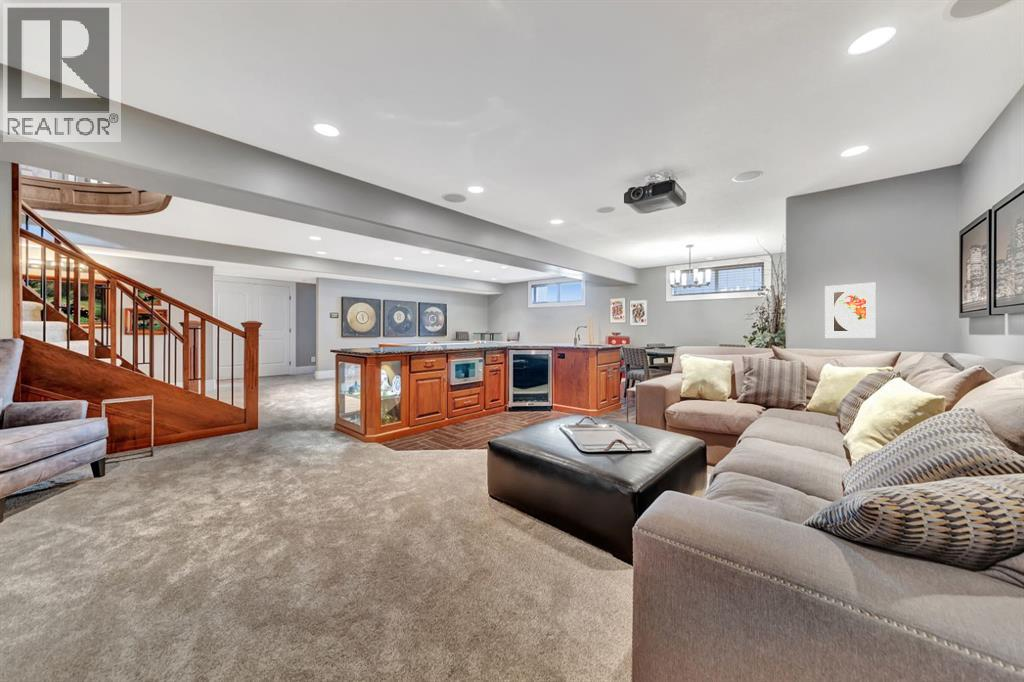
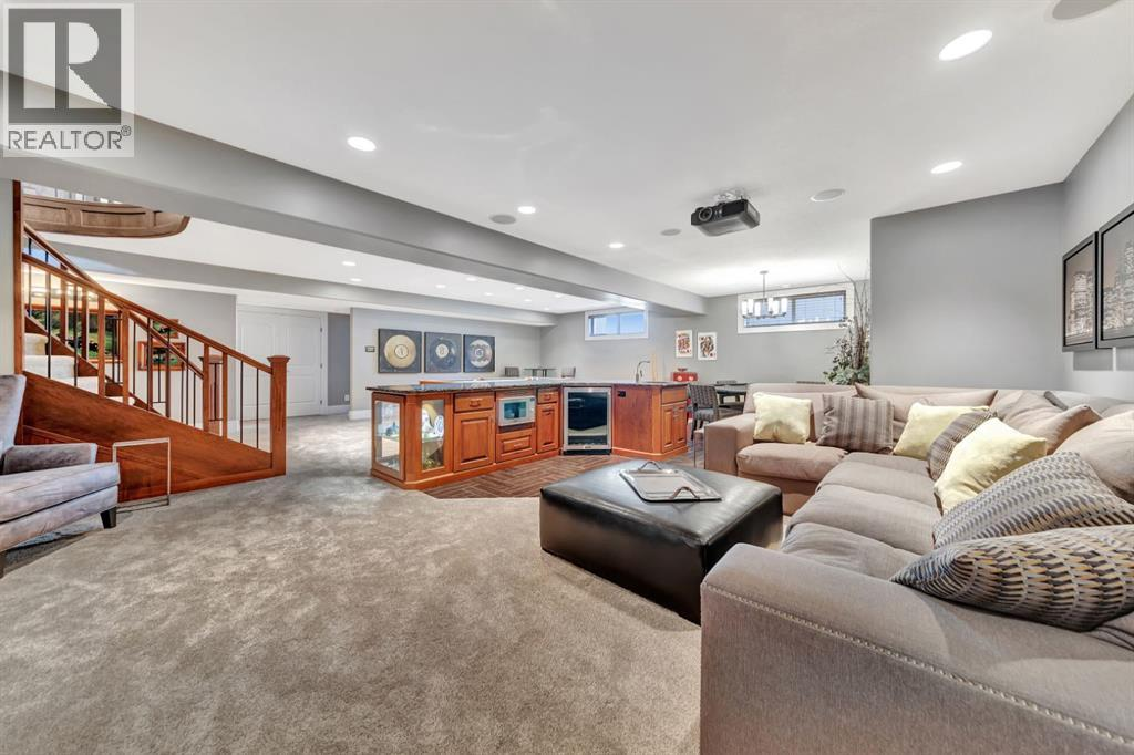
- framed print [824,281,877,339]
